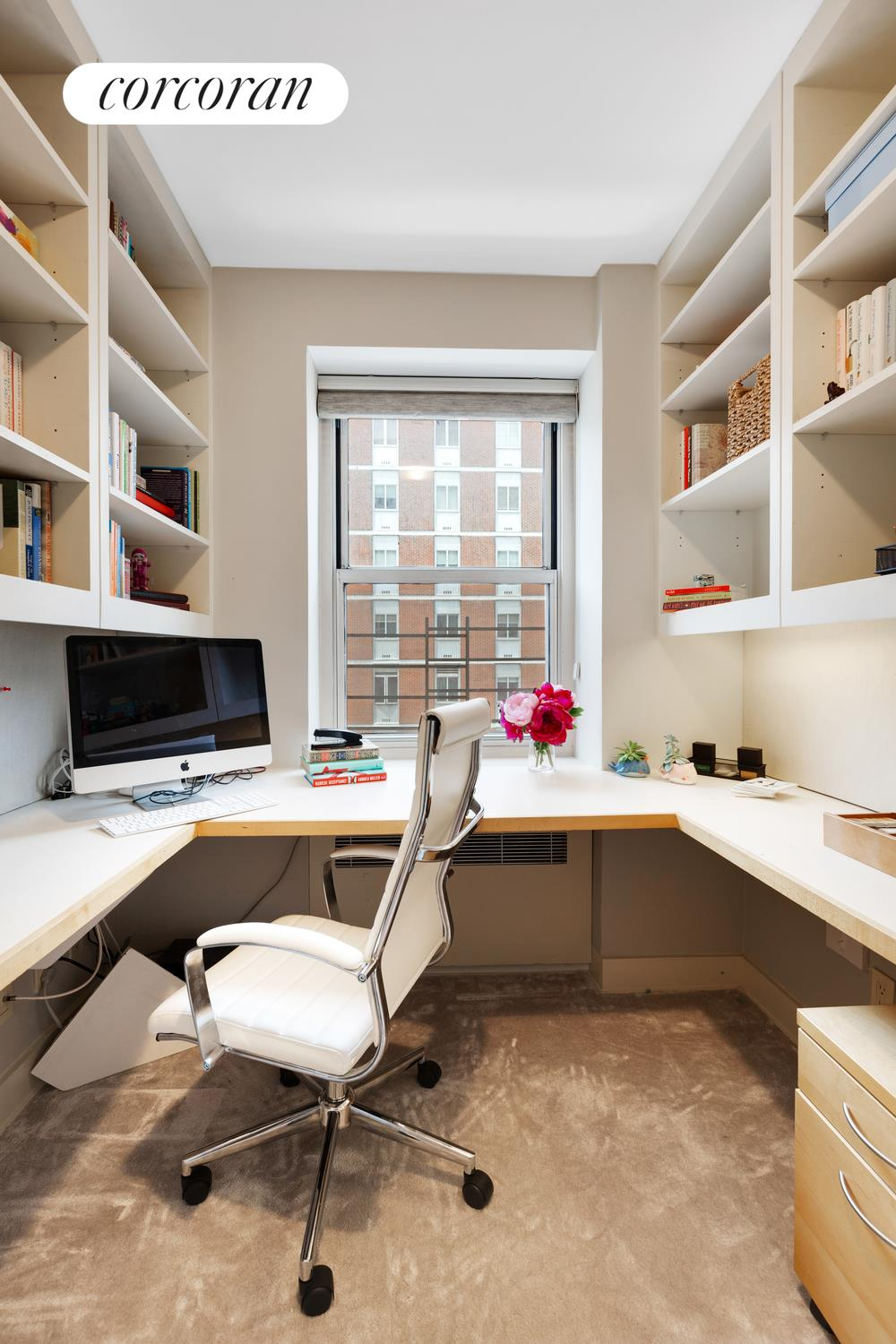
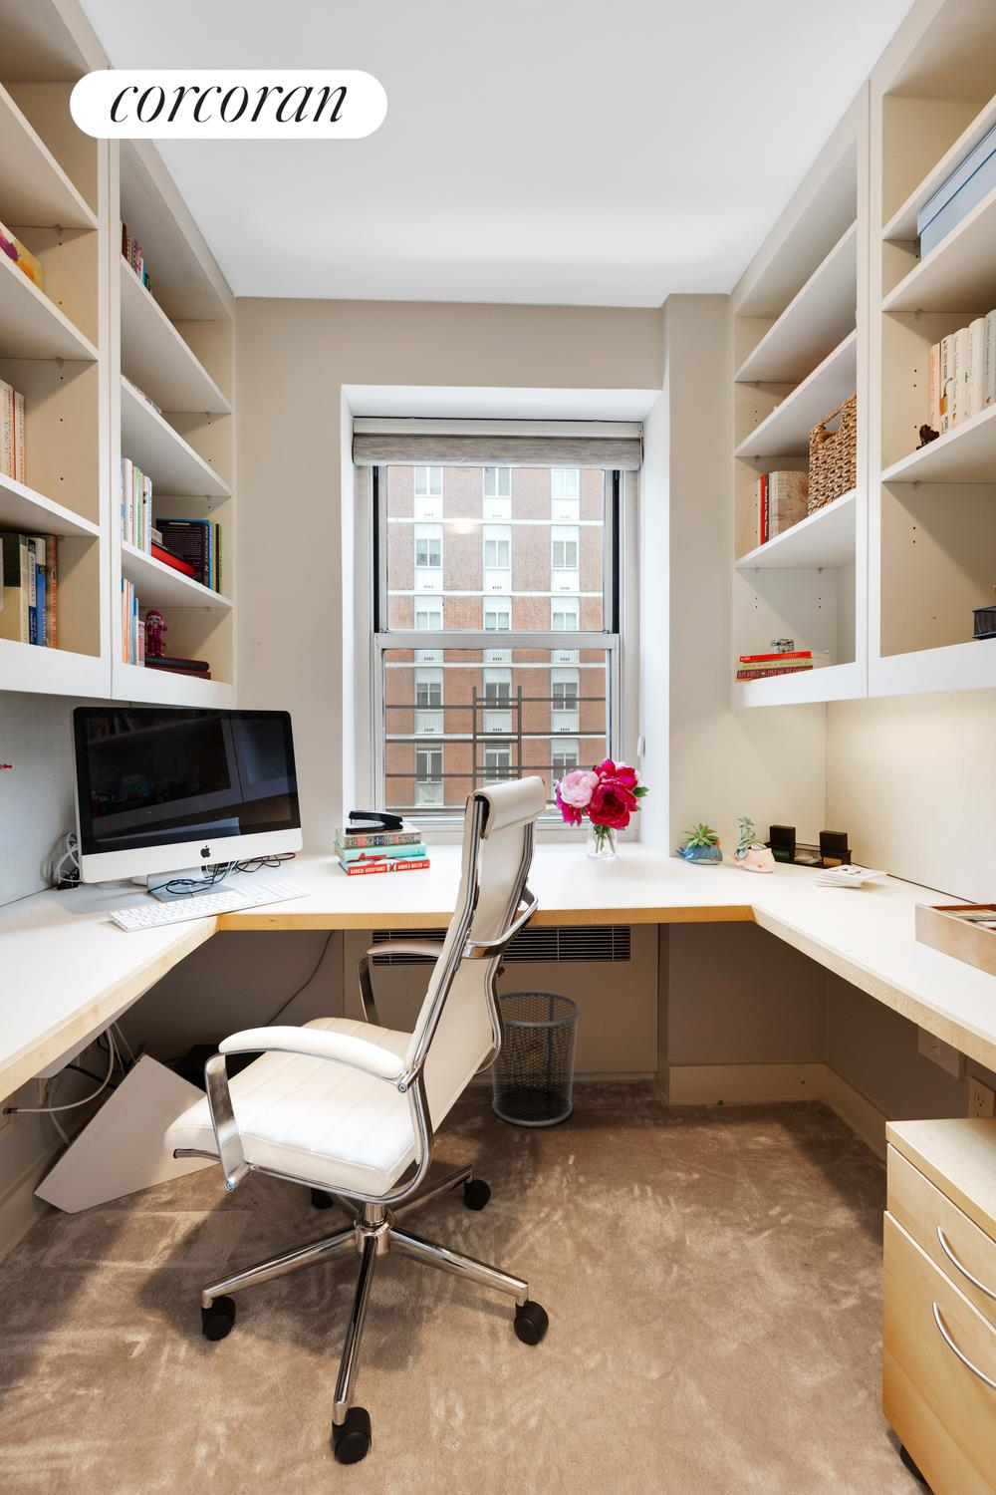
+ waste bin [491,990,580,1127]
